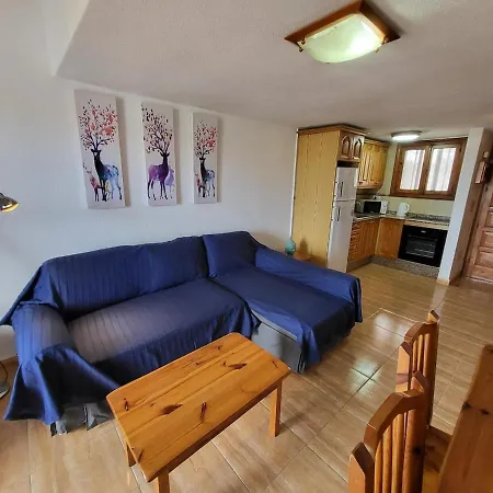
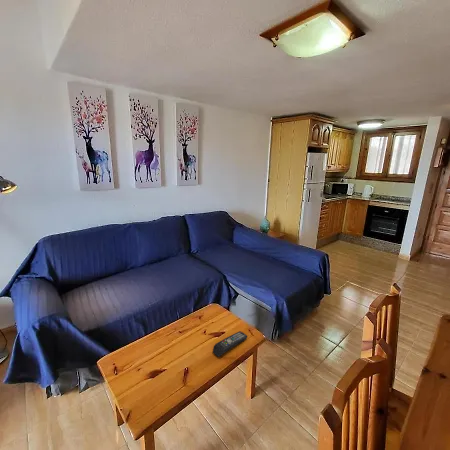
+ remote control [212,330,248,358]
